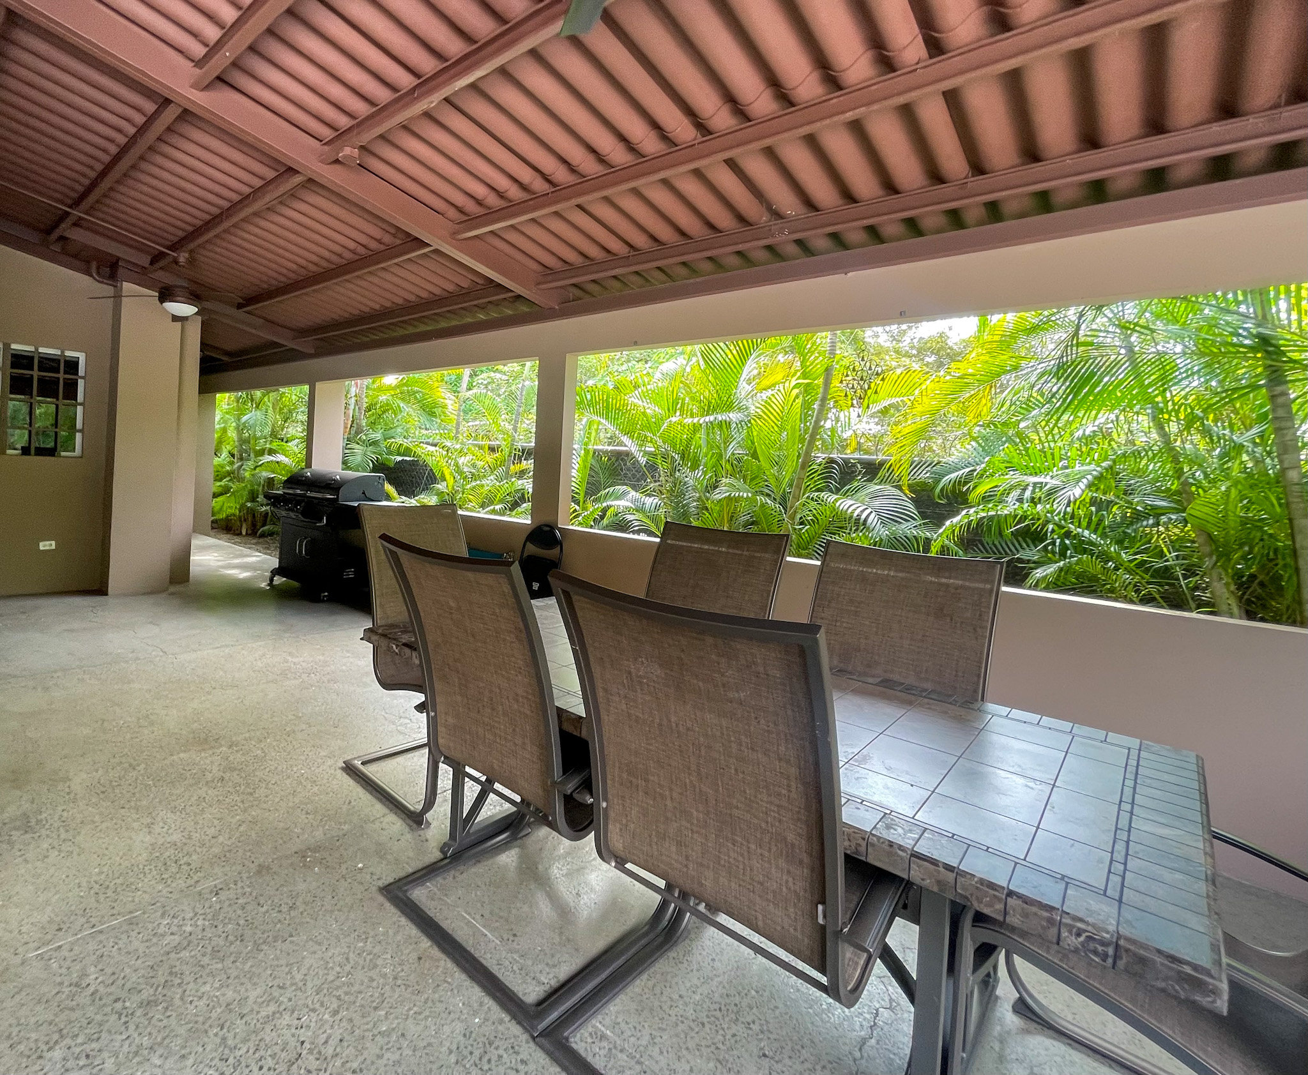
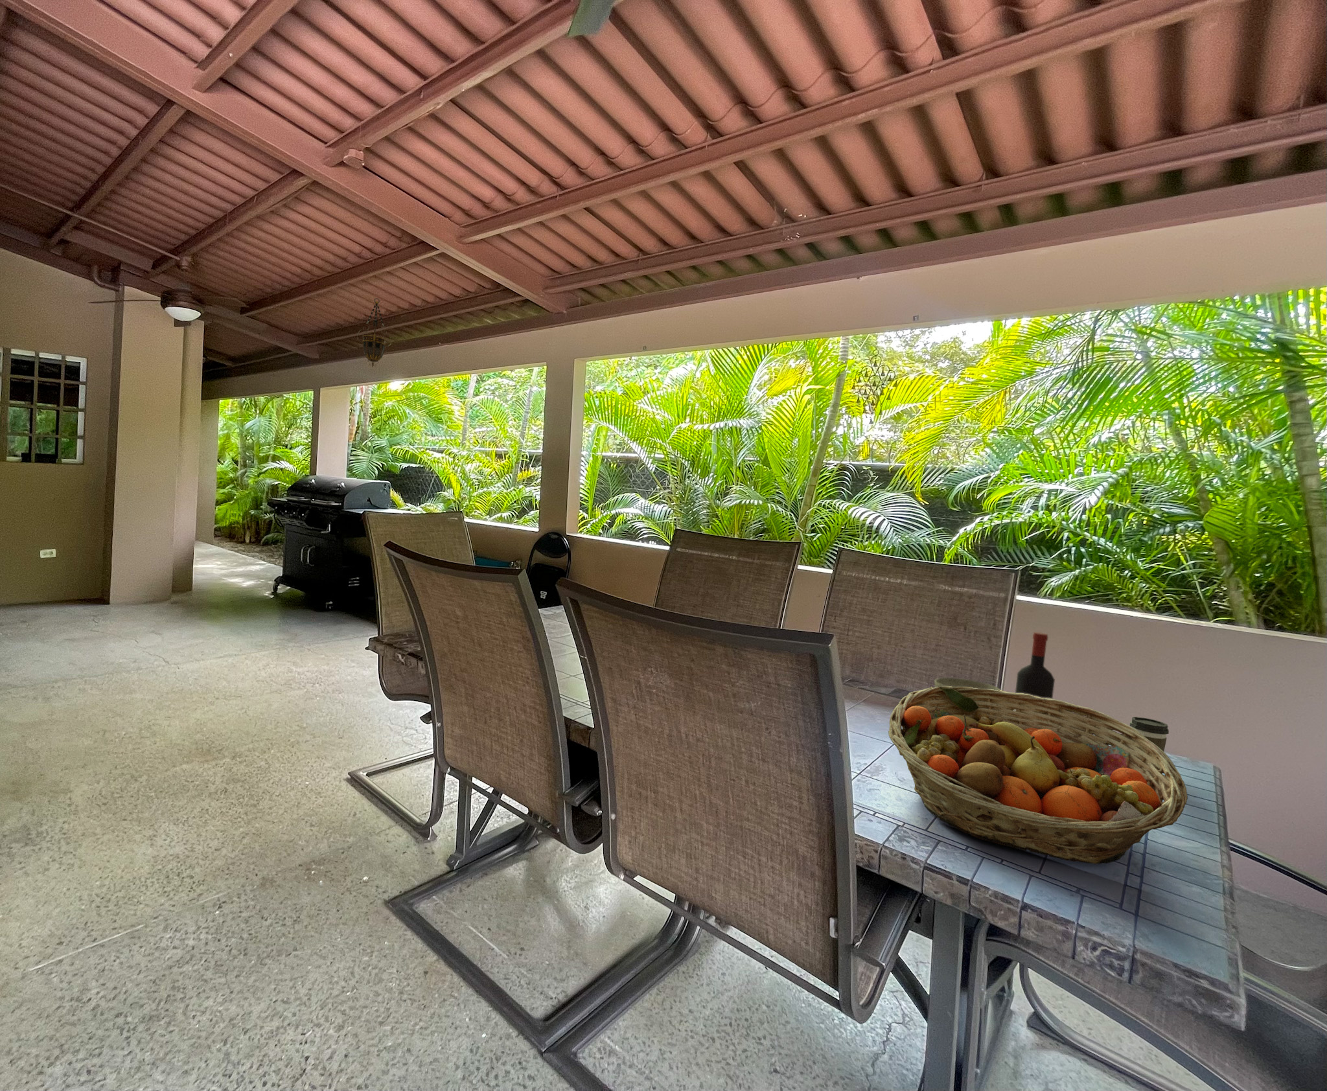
+ bowl [934,677,1002,691]
+ fruit basket [887,687,1188,864]
+ hanging lantern [356,298,392,368]
+ wine bottle [1013,631,1056,711]
+ coffee cup [1130,716,1169,770]
